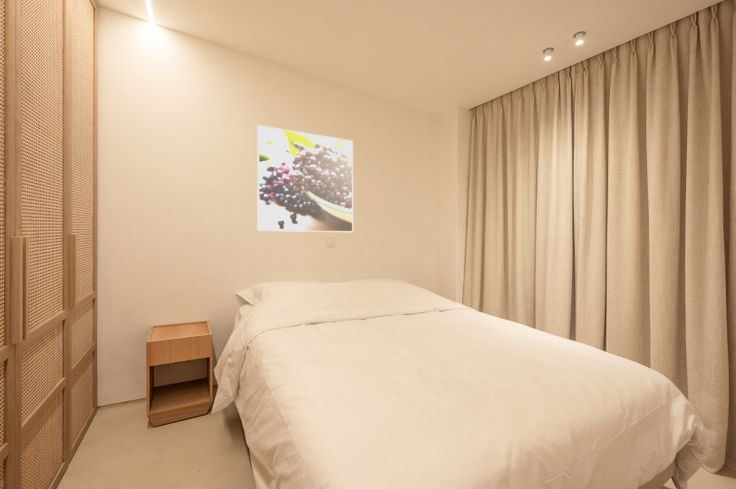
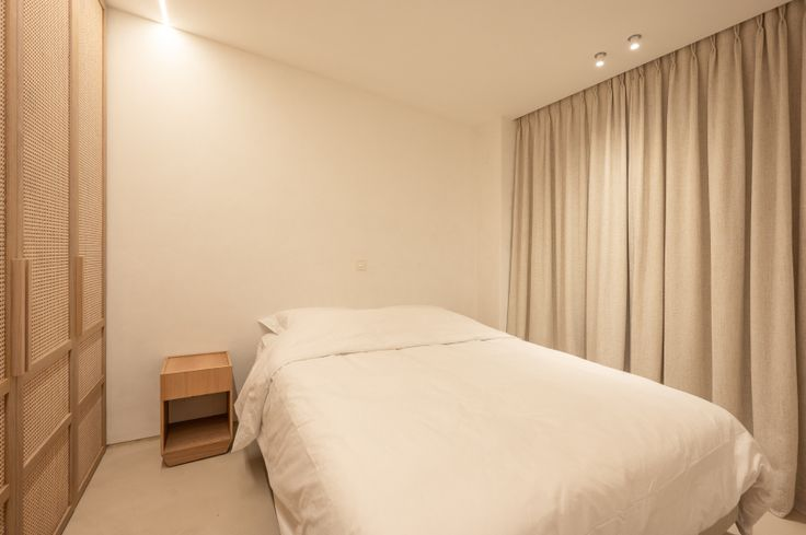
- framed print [256,124,354,233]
